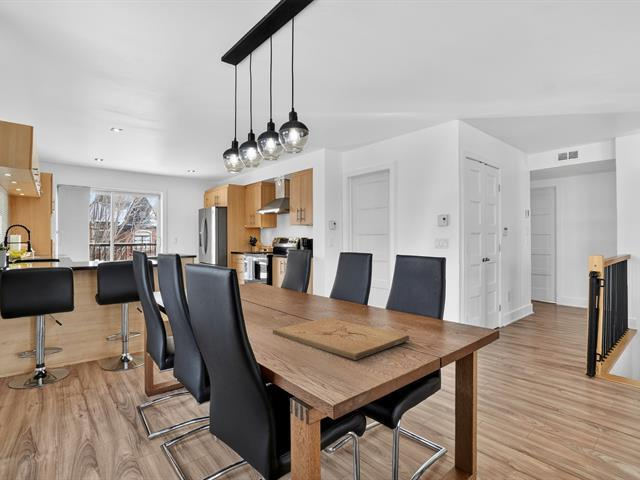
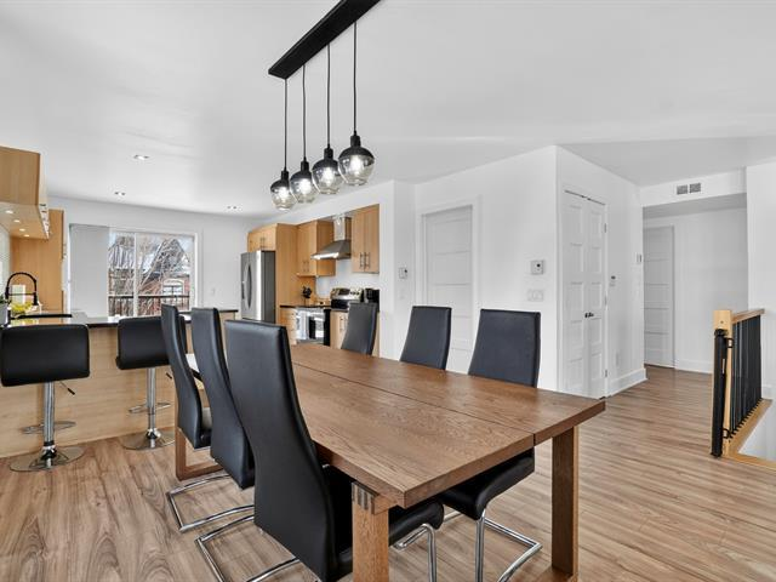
- cutting board [272,317,410,361]
